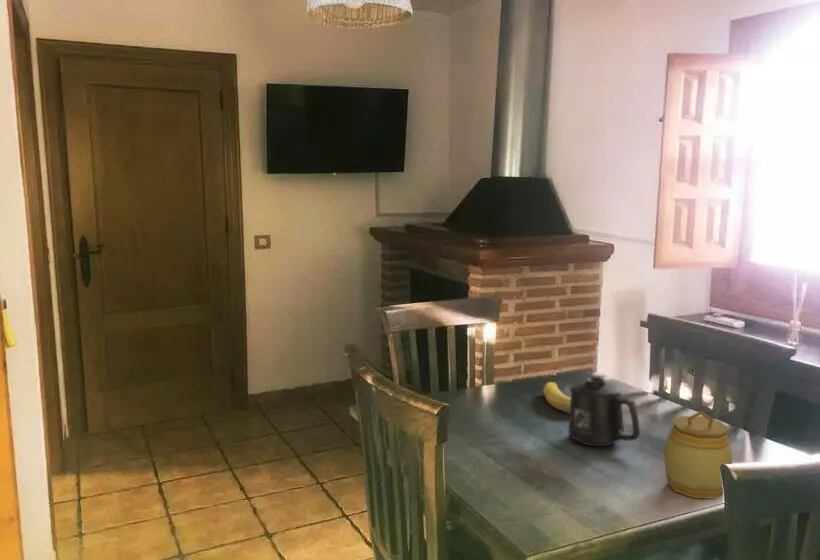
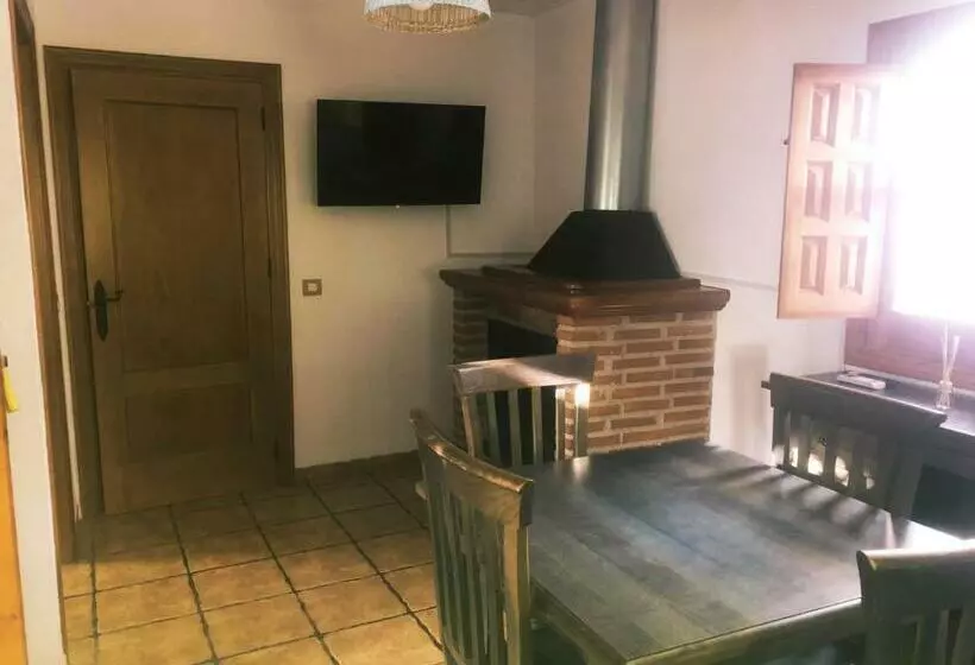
- jar [664,410,734,500]
- mug [567,376,641,447]
- fruit [543,381,571,413]
